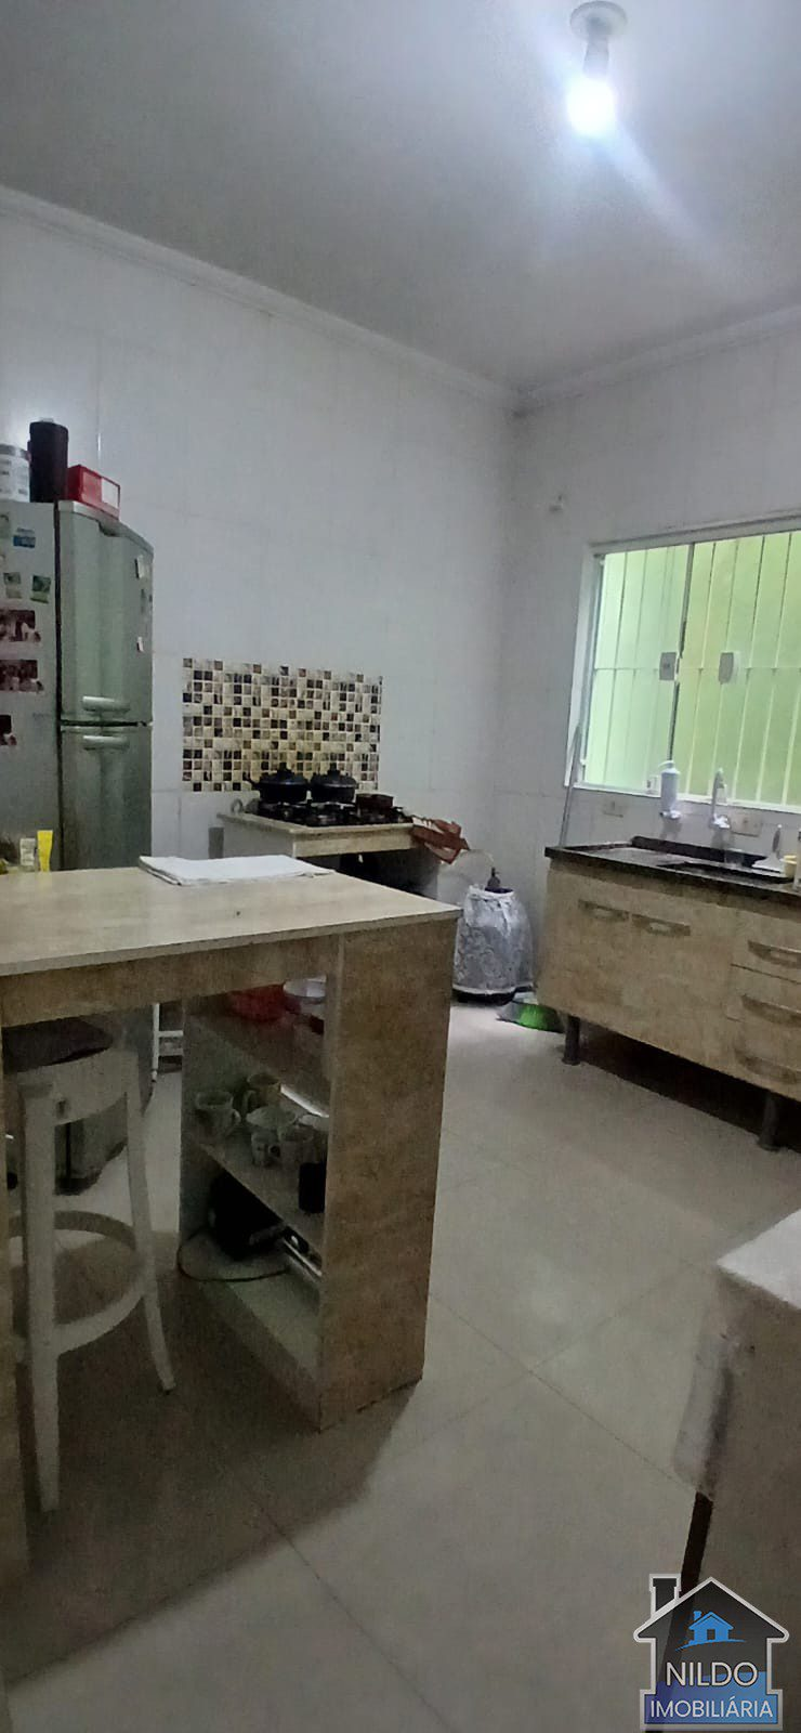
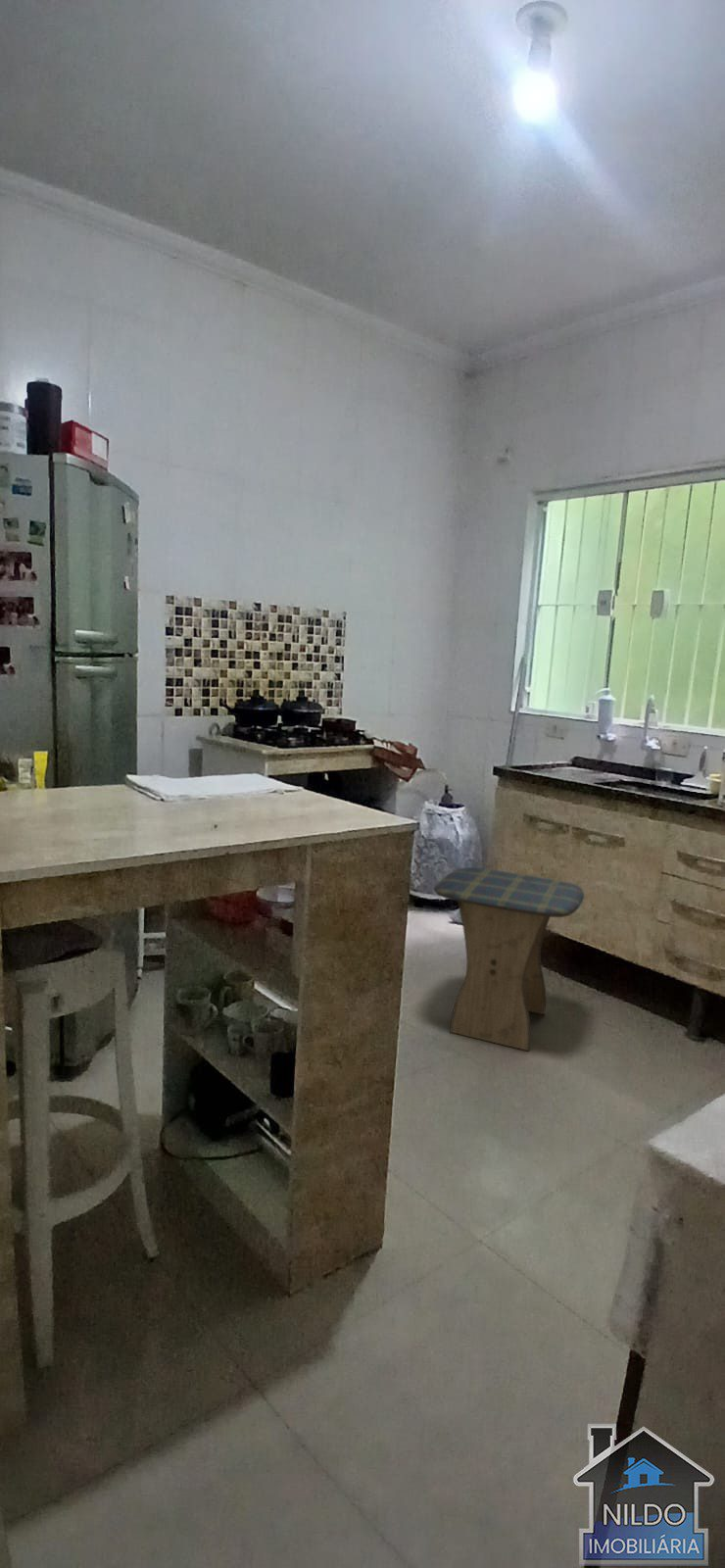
+ stool [433,866,585,1052]
